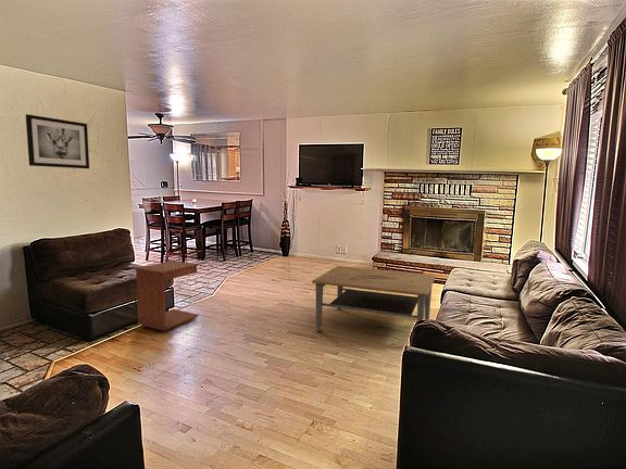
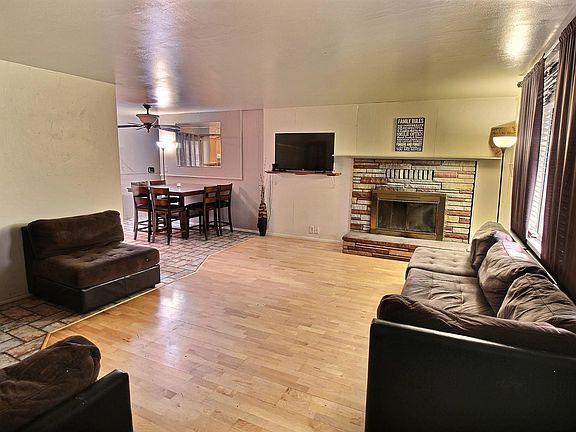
- wall art [25,113,90,169]
- side table [135,259,199,332]
- coffee table [311,265,437,332]
